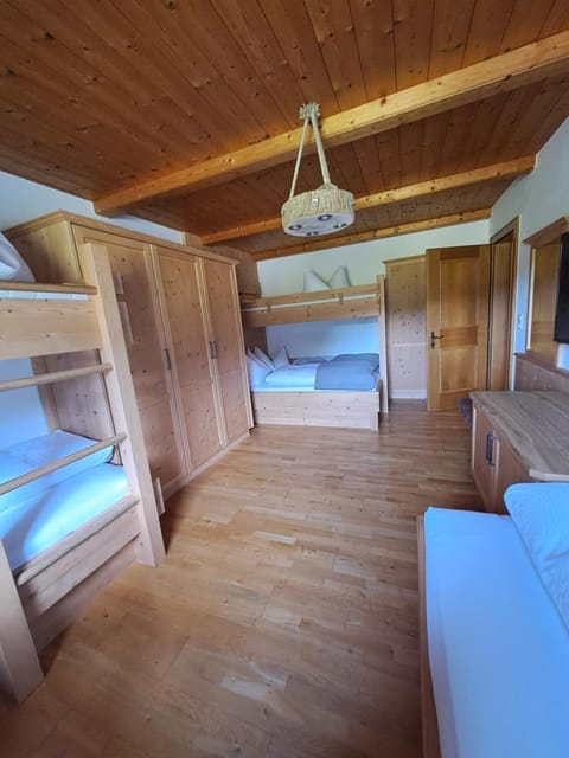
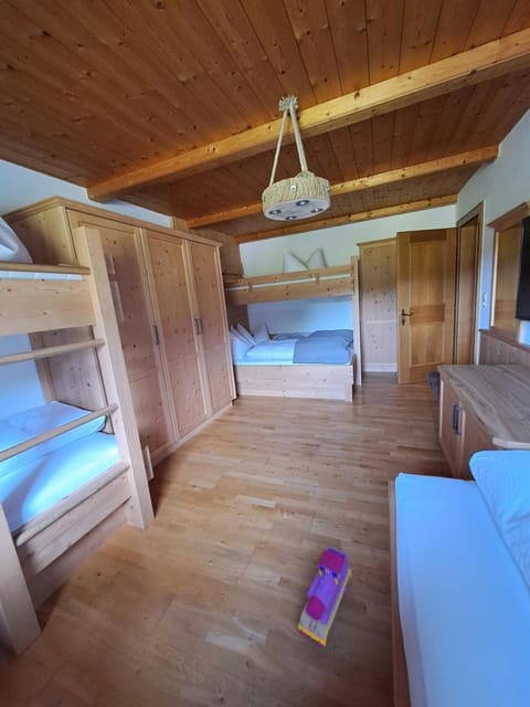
+ toy train [297,546,352,648]
